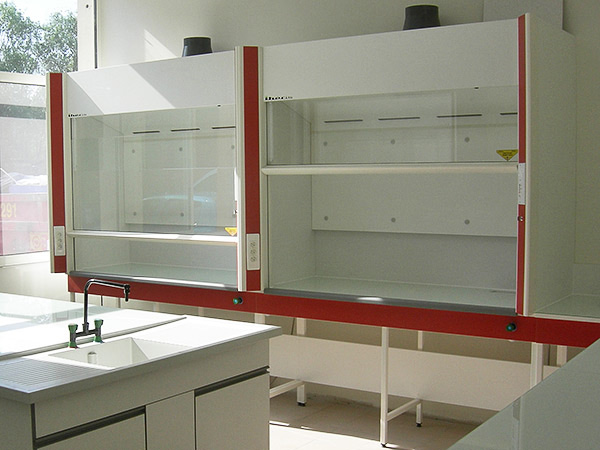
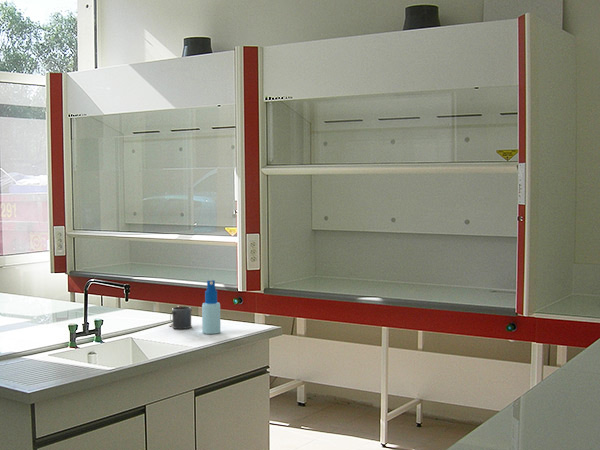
+ spray bottle [201,279,221,335]
+ paint can [168,305,193,330]
